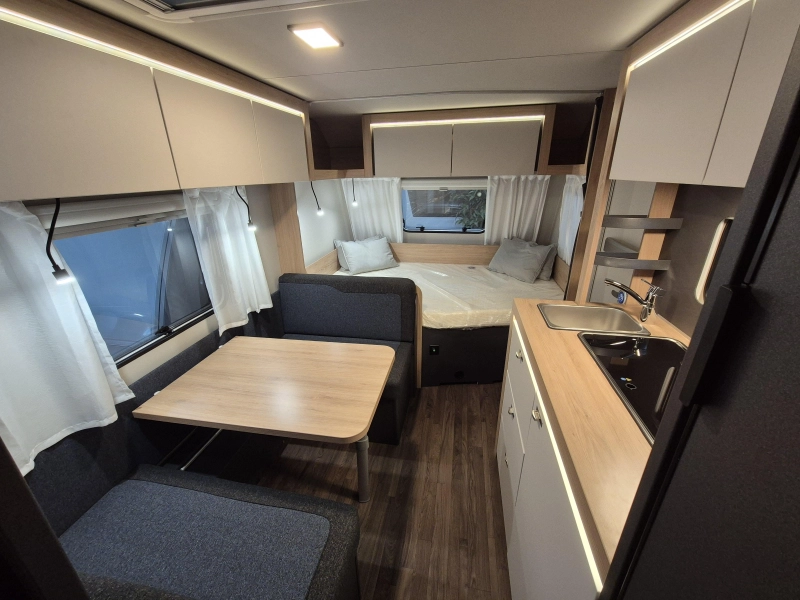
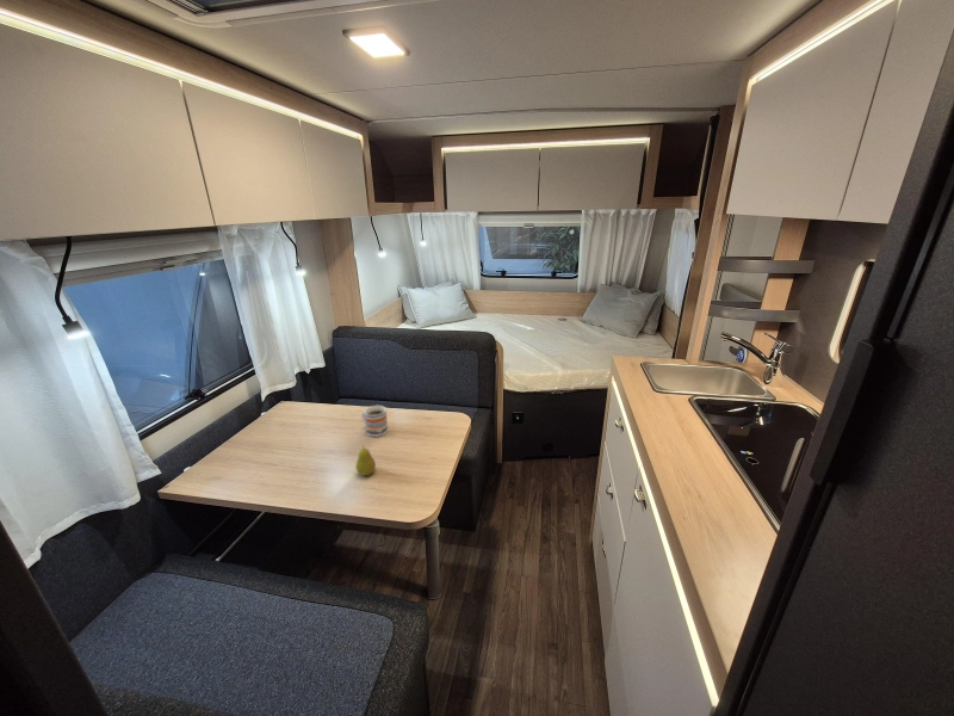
+ mug [360,405,389,438]
+ fruit [354,444,377,476]
